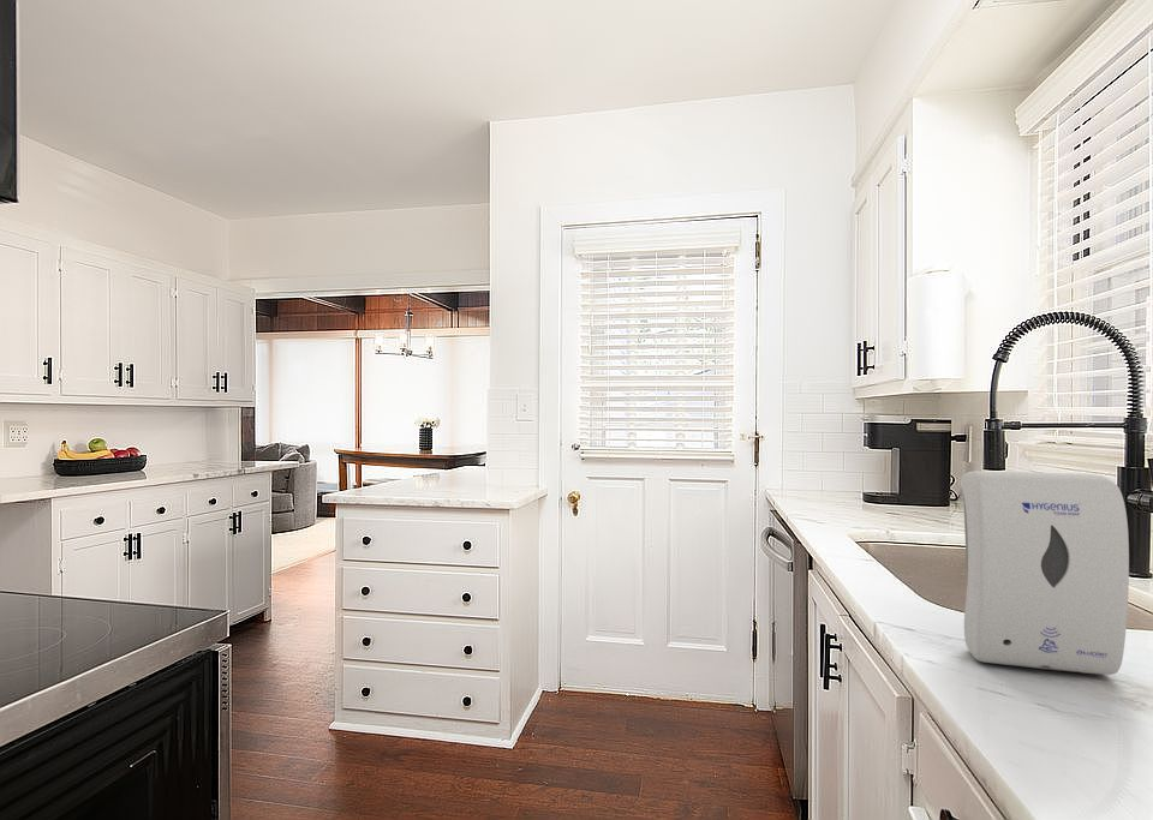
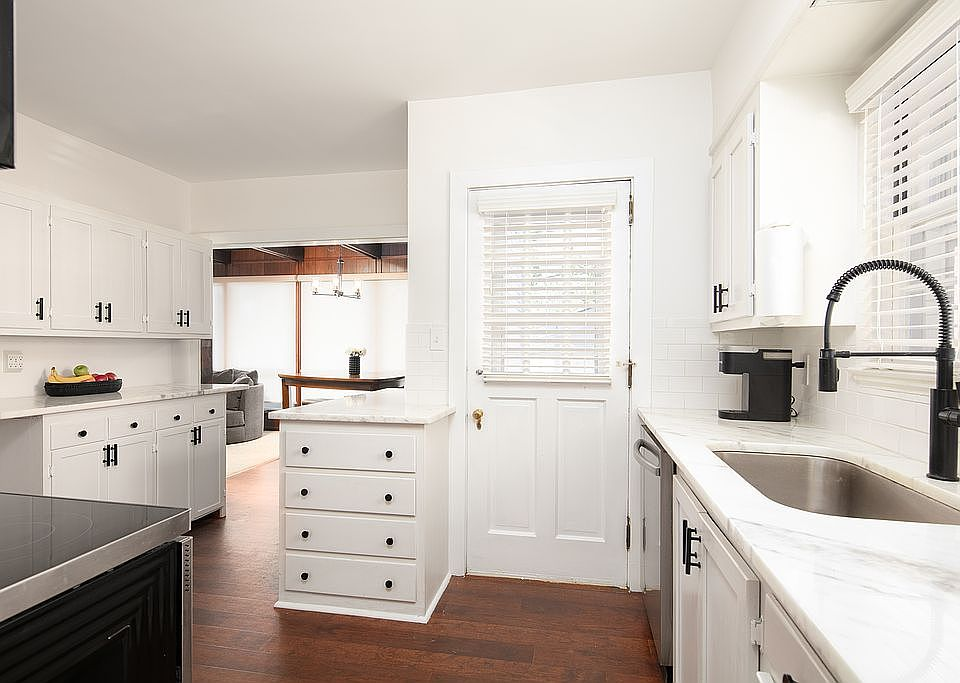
- soap dispenser [960,469,1130,676]
